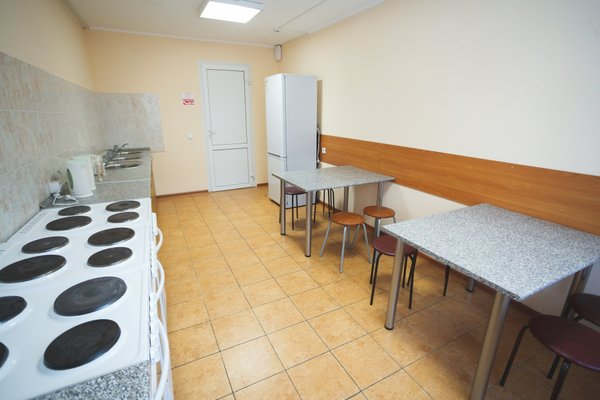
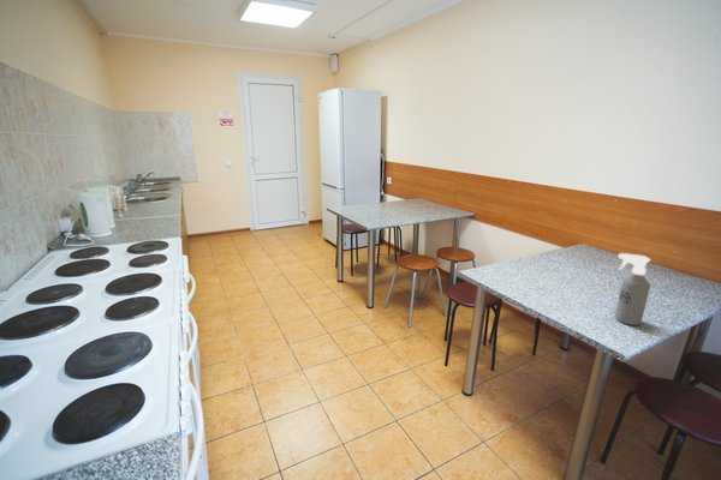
+ spray bottle [613,252,653,326]
